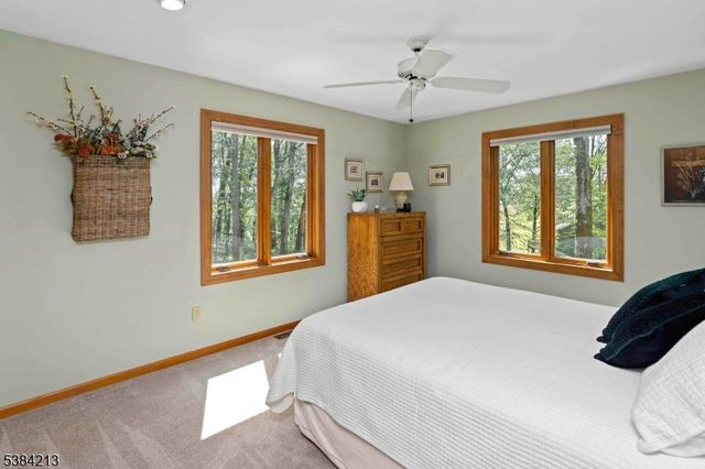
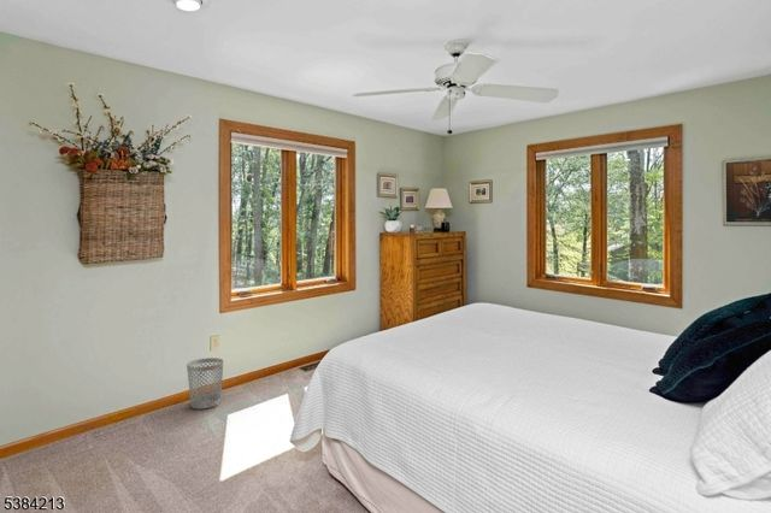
+ wastebasket [186,356,224,409]
